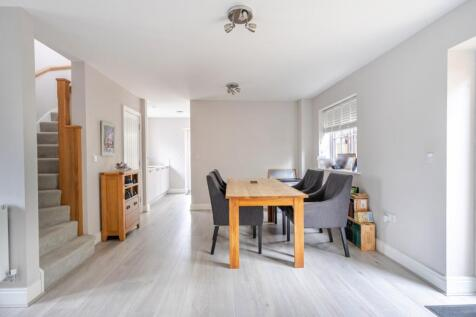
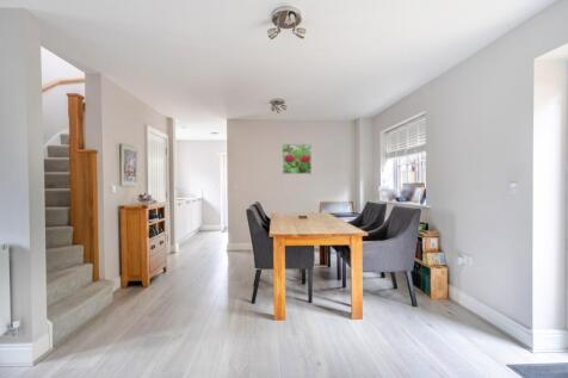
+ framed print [282,143,313,175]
